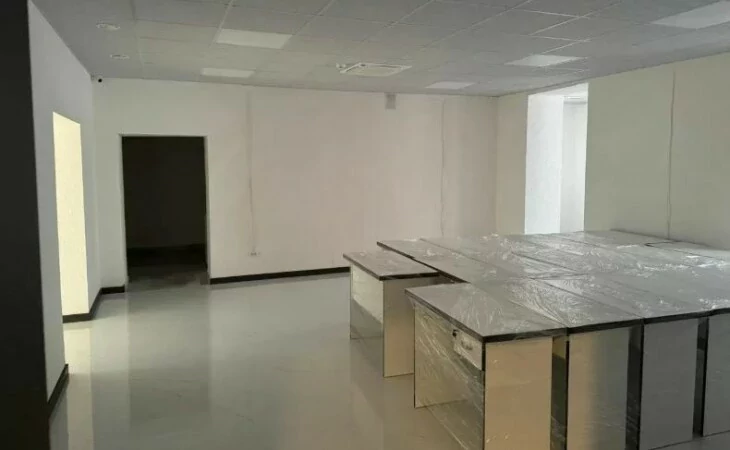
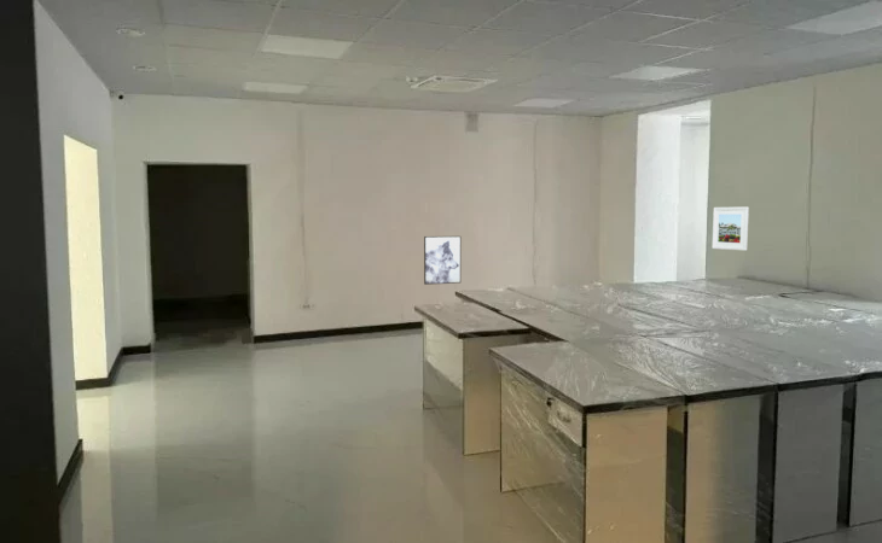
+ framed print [712,206,750,252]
+ wall art [423,235,462,286]
